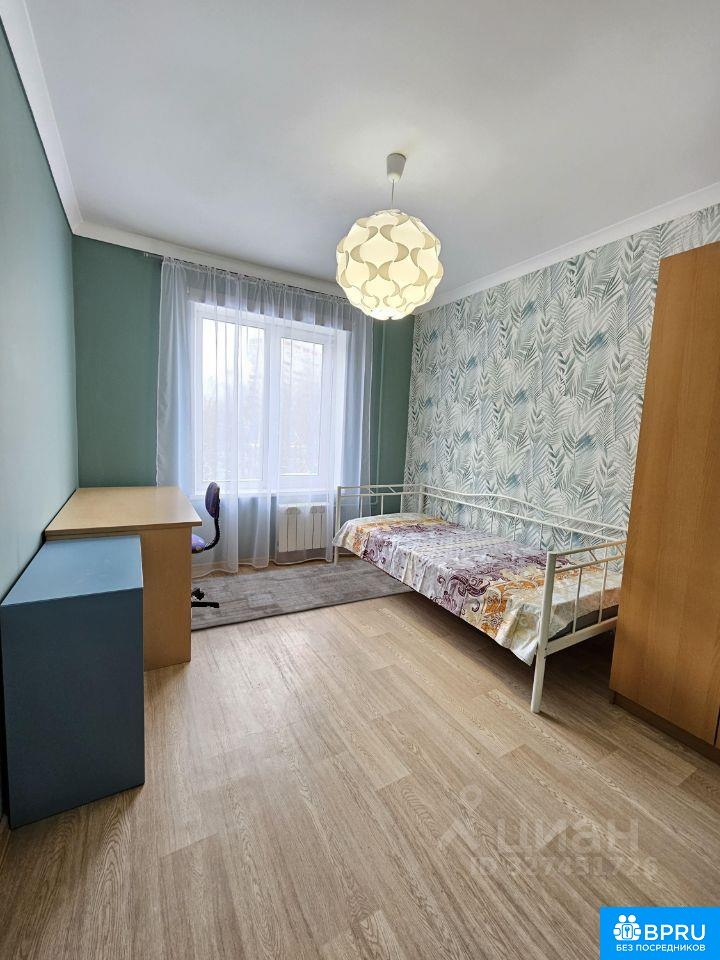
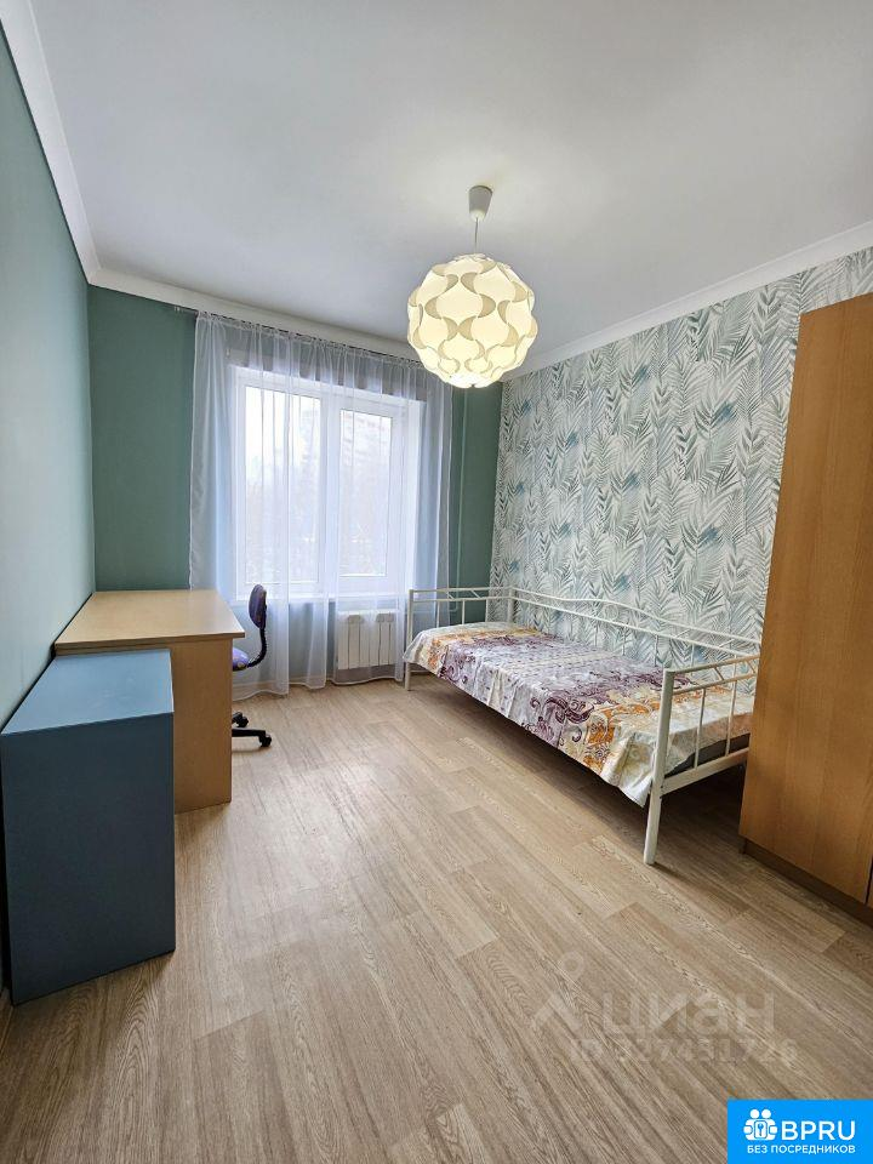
- rug [190,559,415,631]
